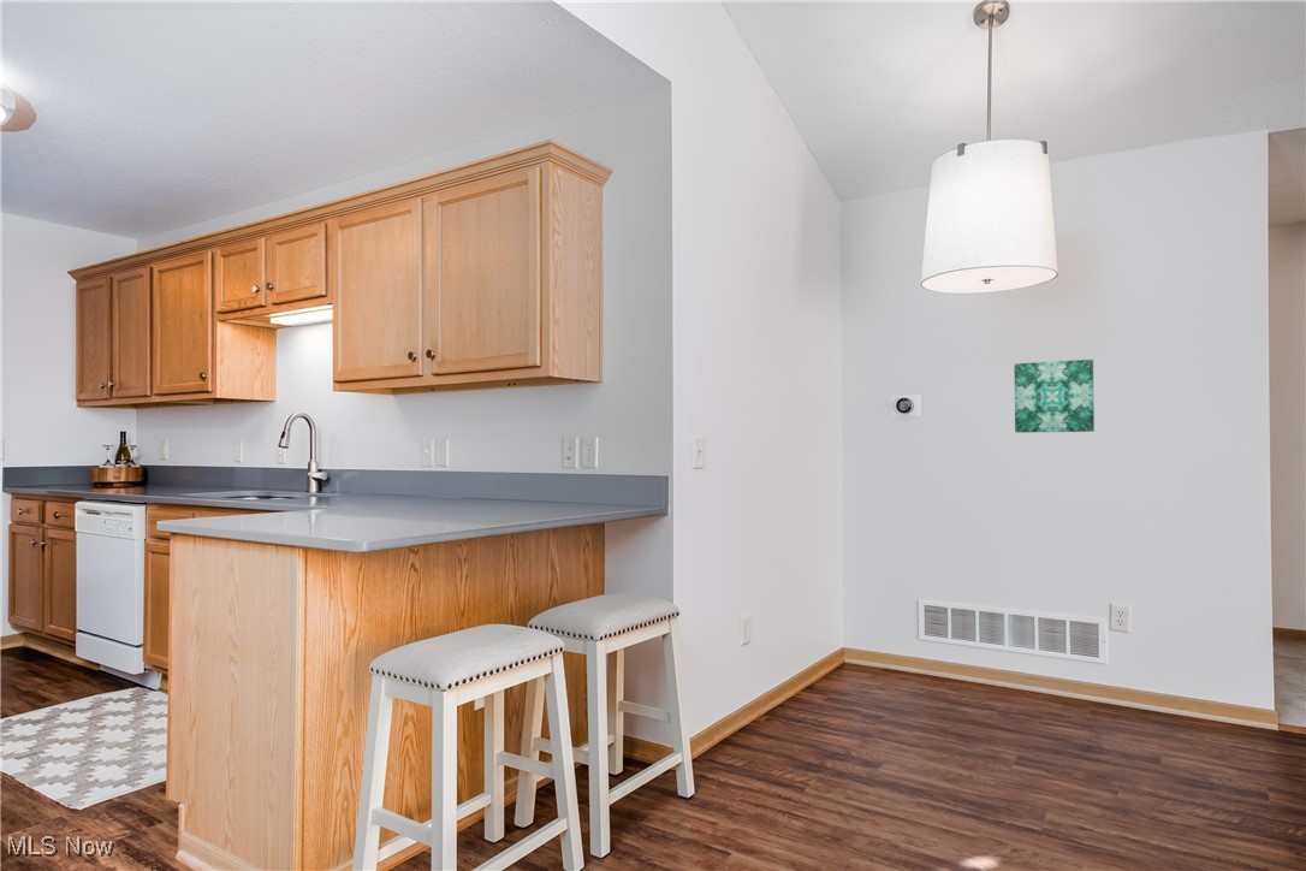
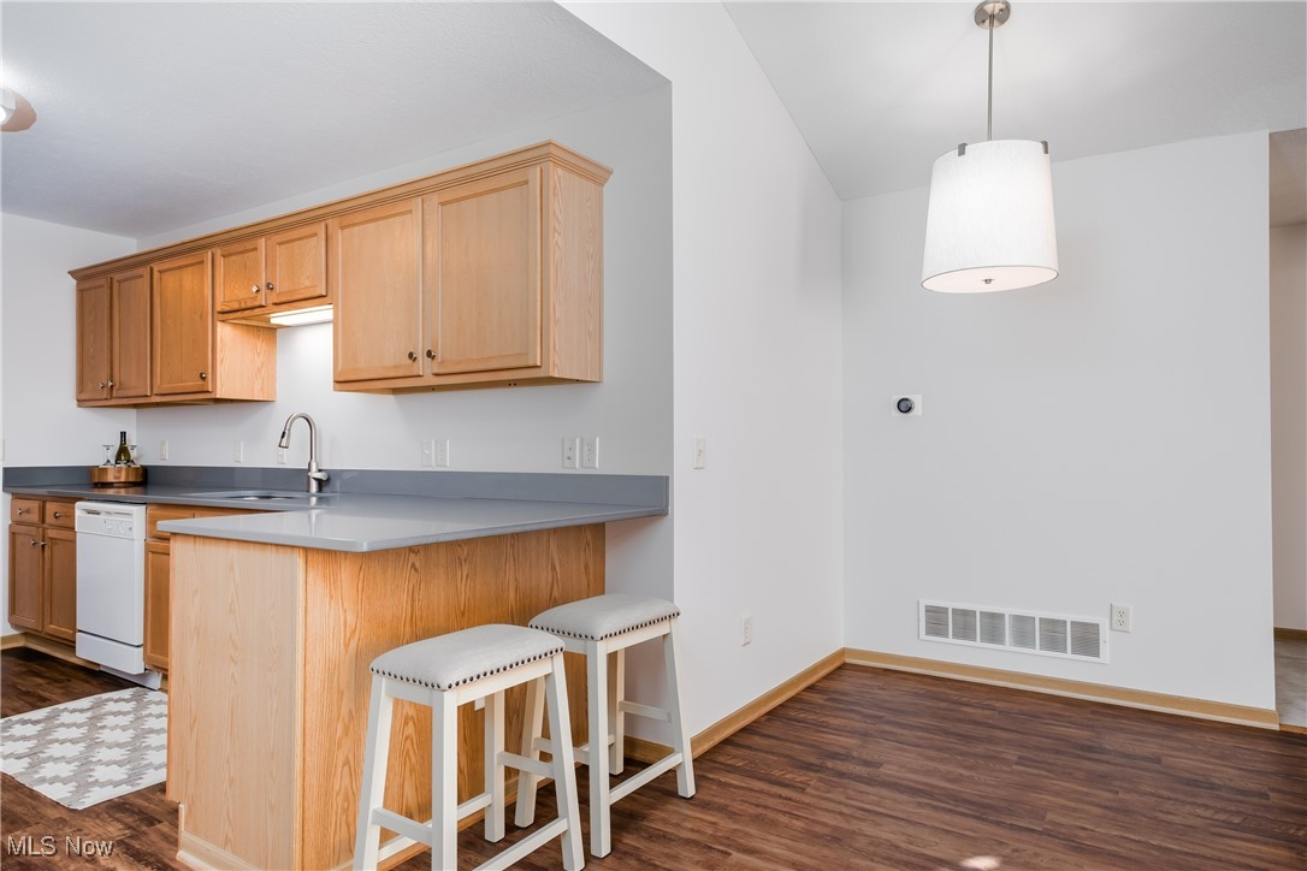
- wall art [1014,359,1096,434]
